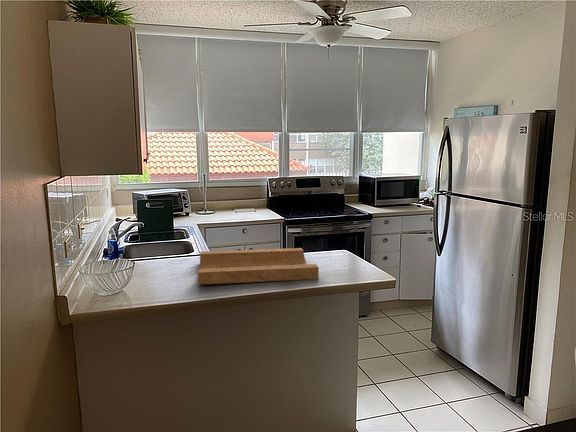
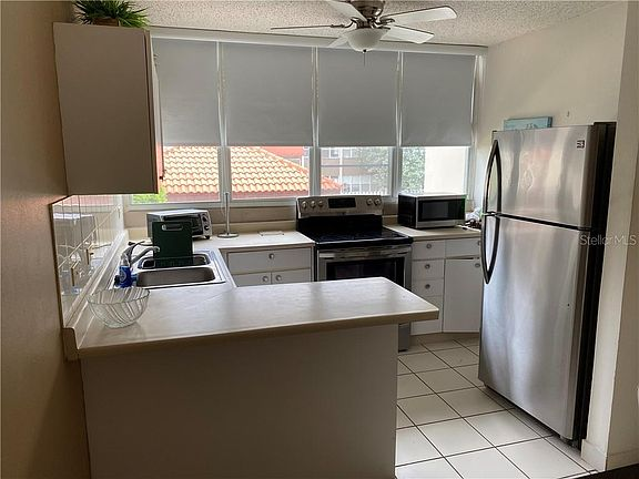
- cutting board [197,247,320,285]
